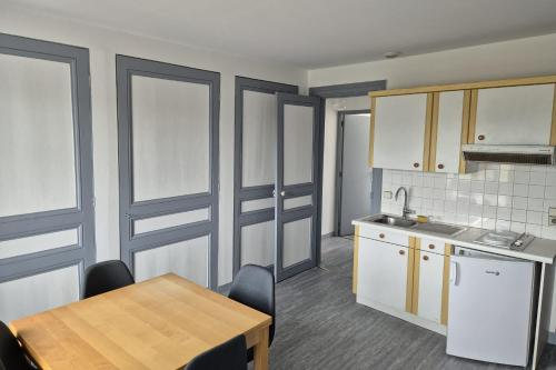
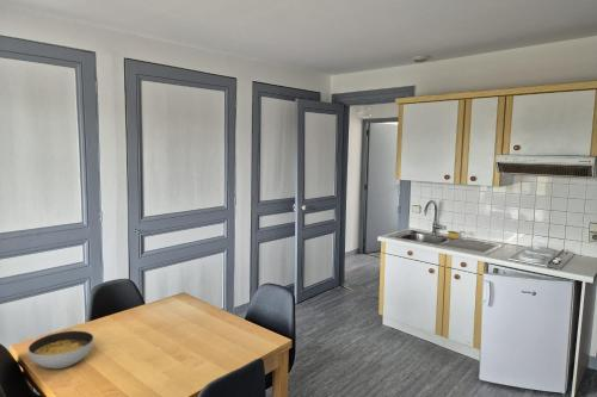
+ soup bowl [27,329,94,370]
